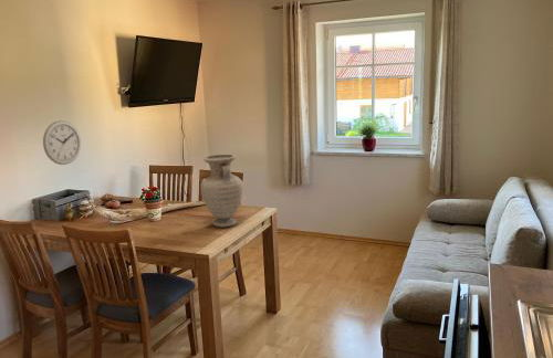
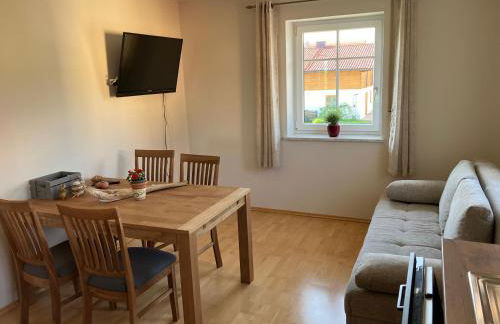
- wall clock [42,119,82,166]
- vase [199,154,244,229]
